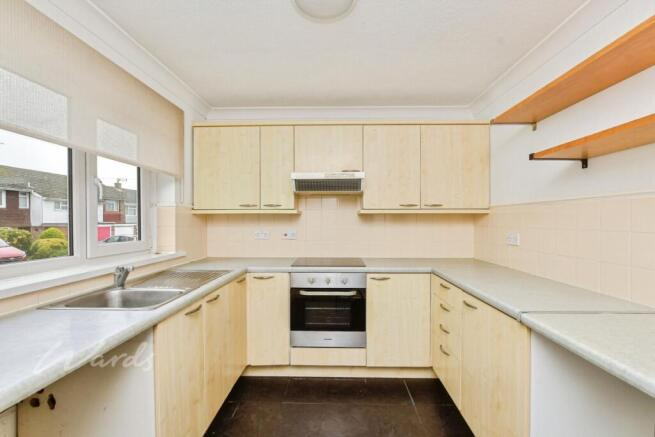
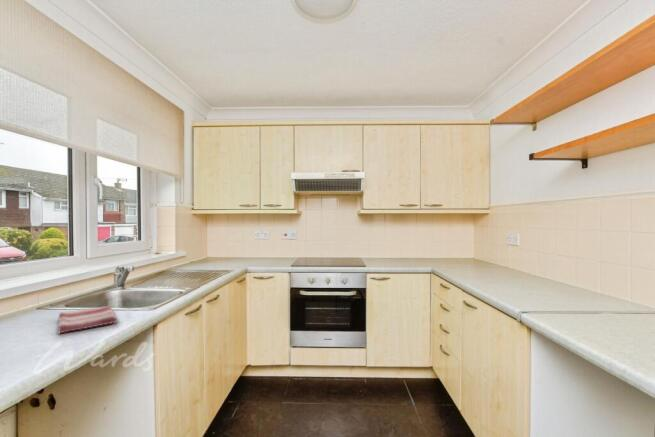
+ dish towel [57,305,119,335]
